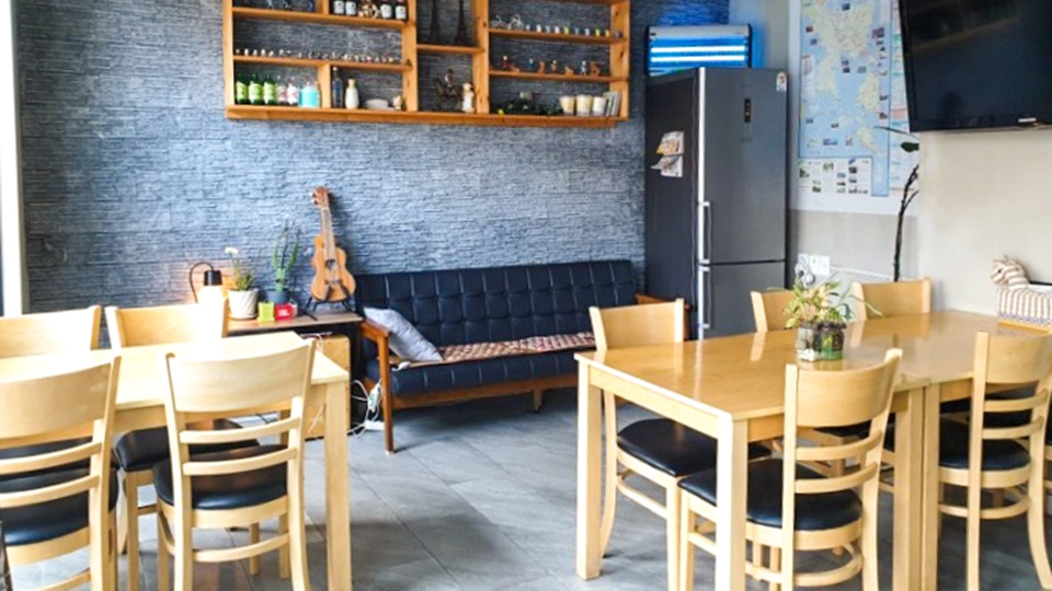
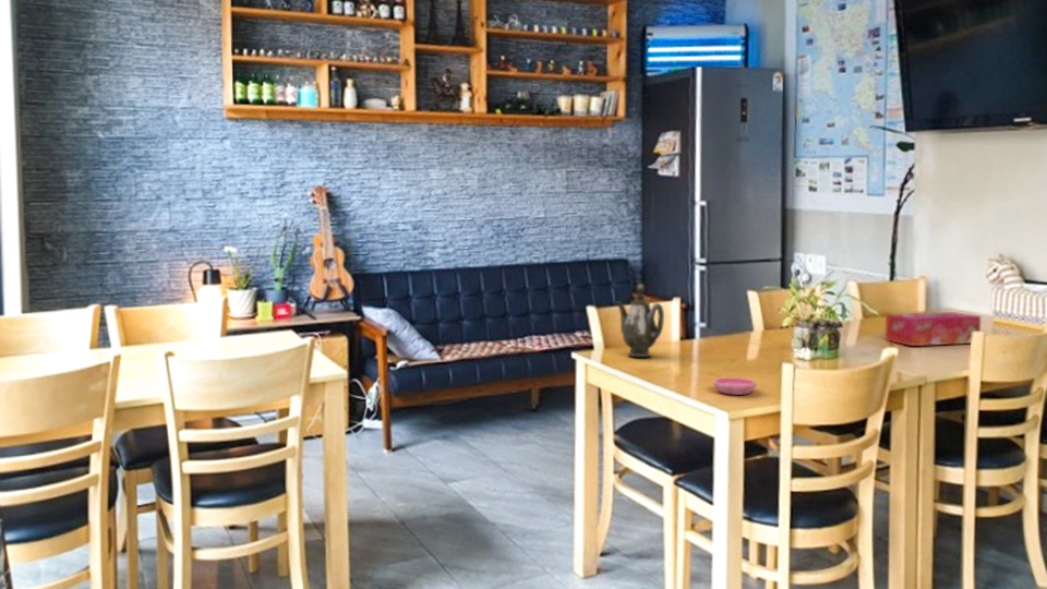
+ teapot [615,283,665,358]
+ saucer [712,376,758,396]
+ tissue box [884,311,982,347]
